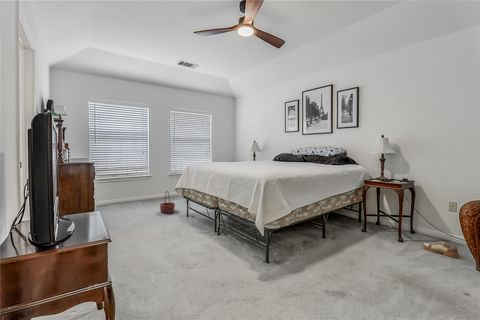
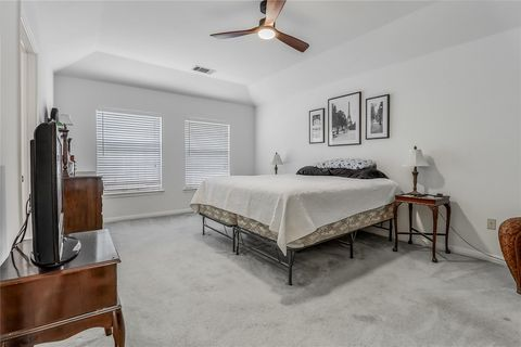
- shoe [422,240,460,259]
- basket [158,190,176,214]
